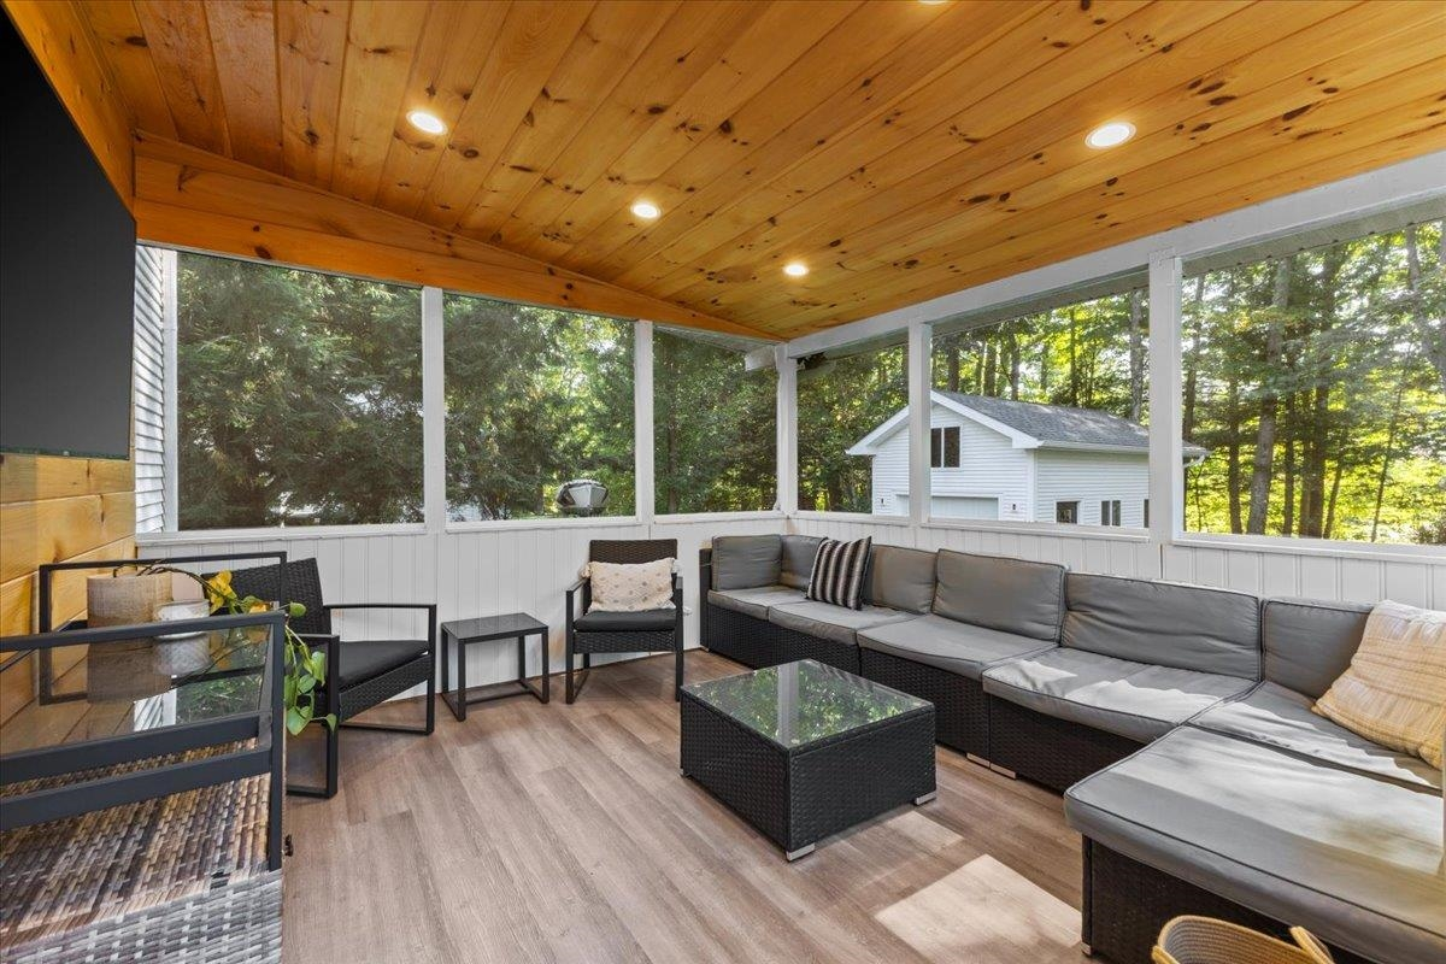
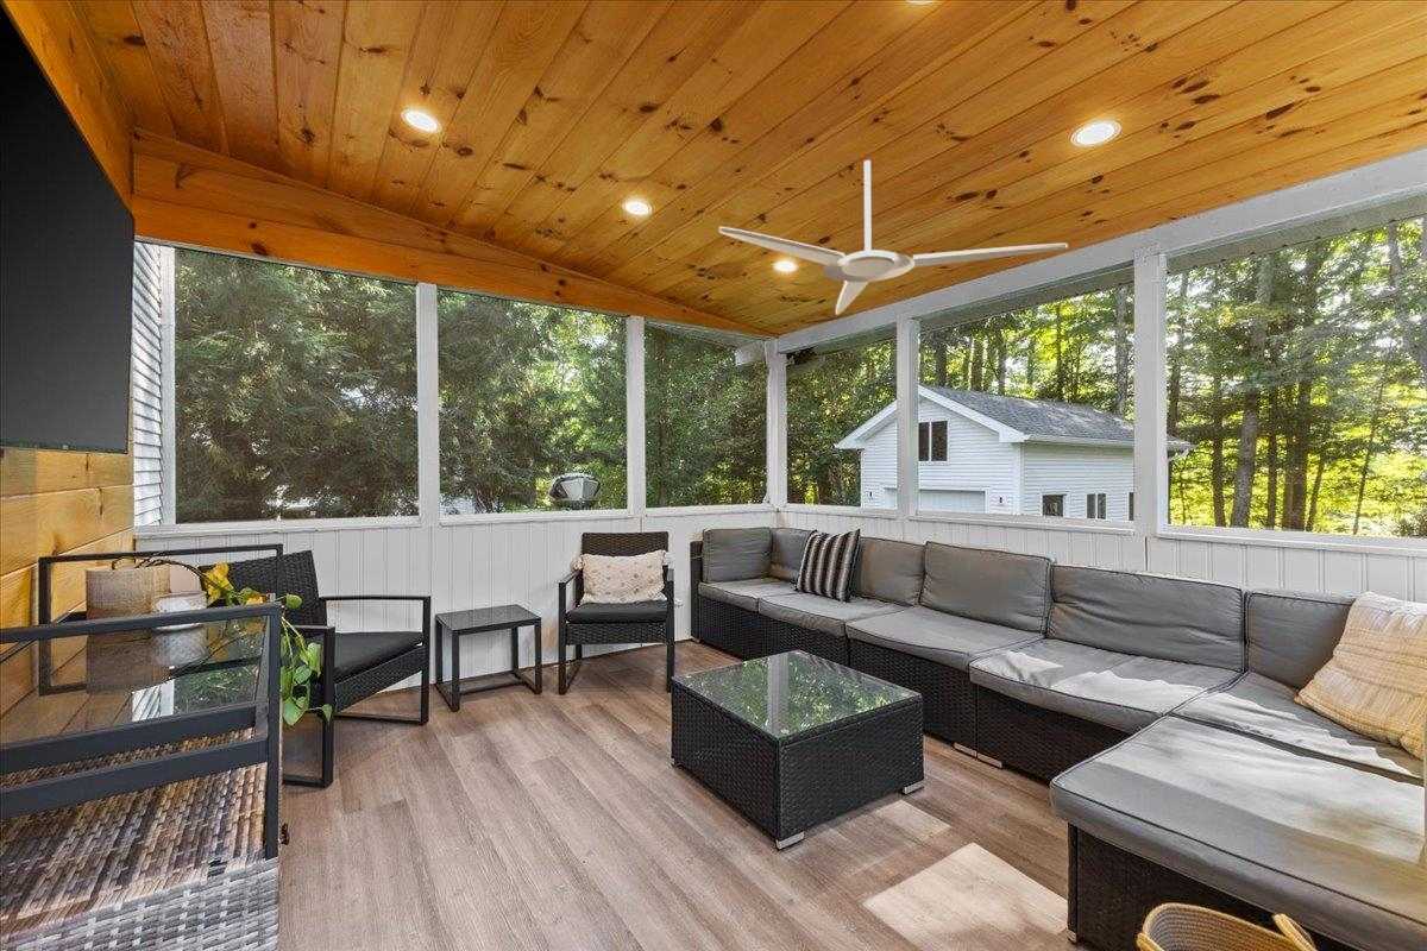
+ ceiling fan [718,159,1069,316]
